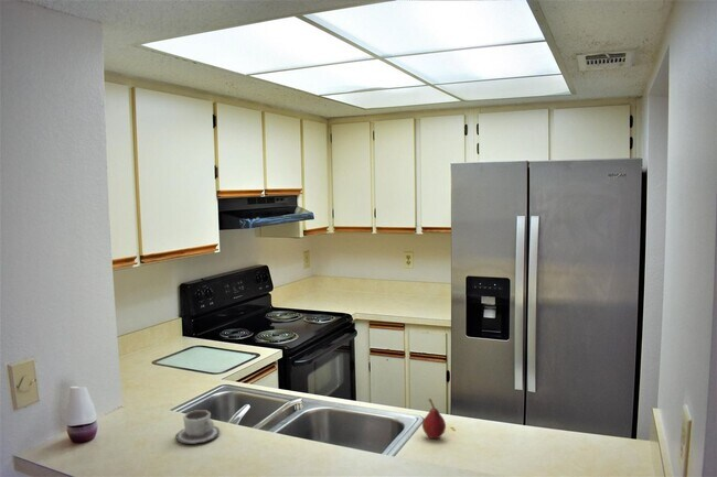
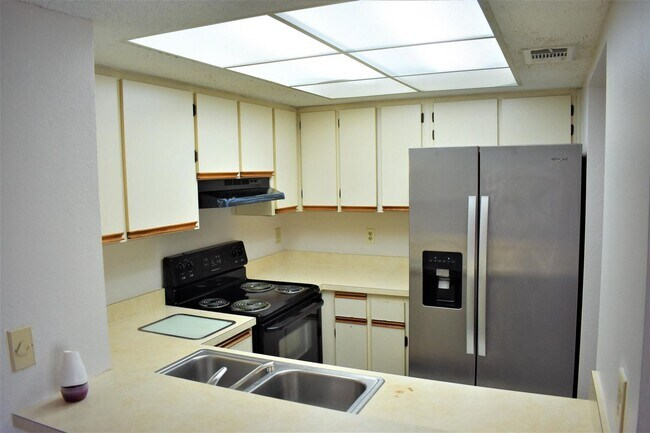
- cup [174,409,221,445]
- fruit [421,398,447,440]
